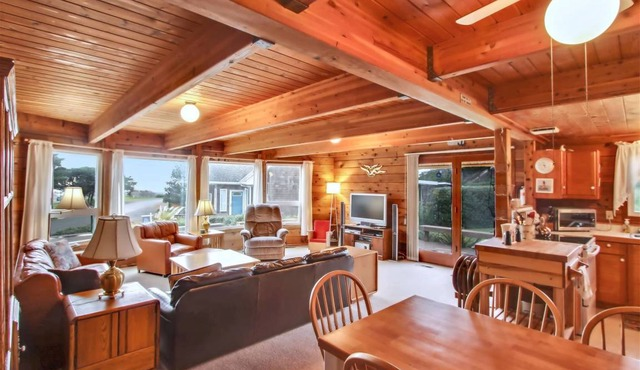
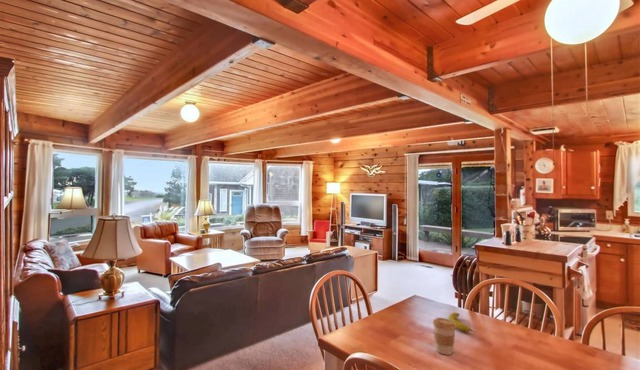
+ fruit [448,311,477,334]
+ coffee cup [432,317,457,356]
